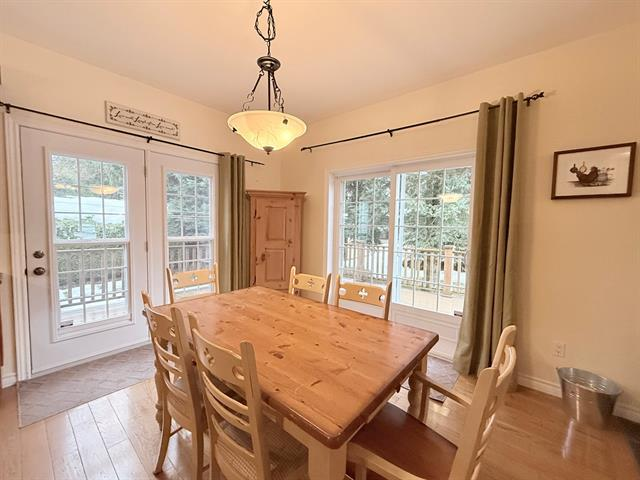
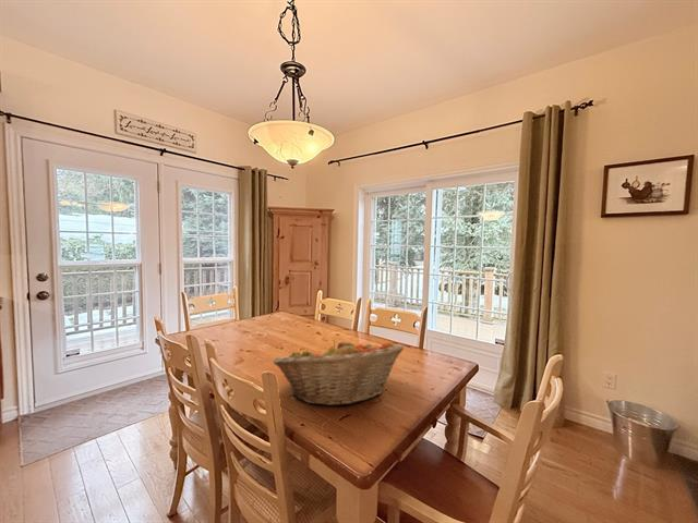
+ fruit basket [273,338,406,406]
